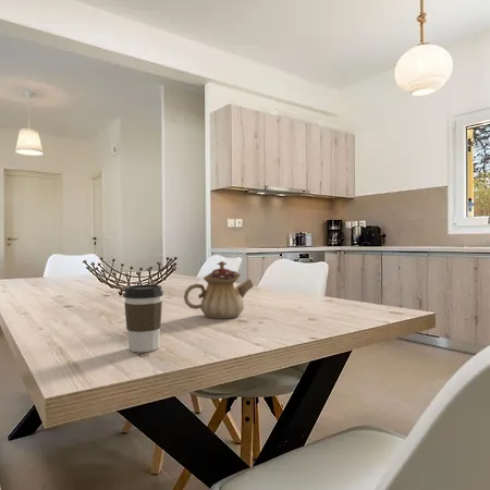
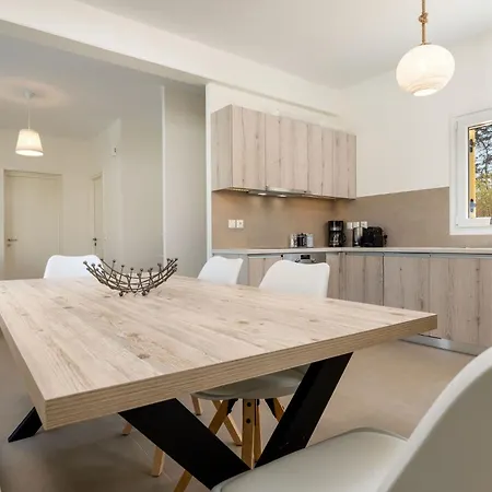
- teapot [183,260,254,319]
- coffee cup [122,283,164,353]
